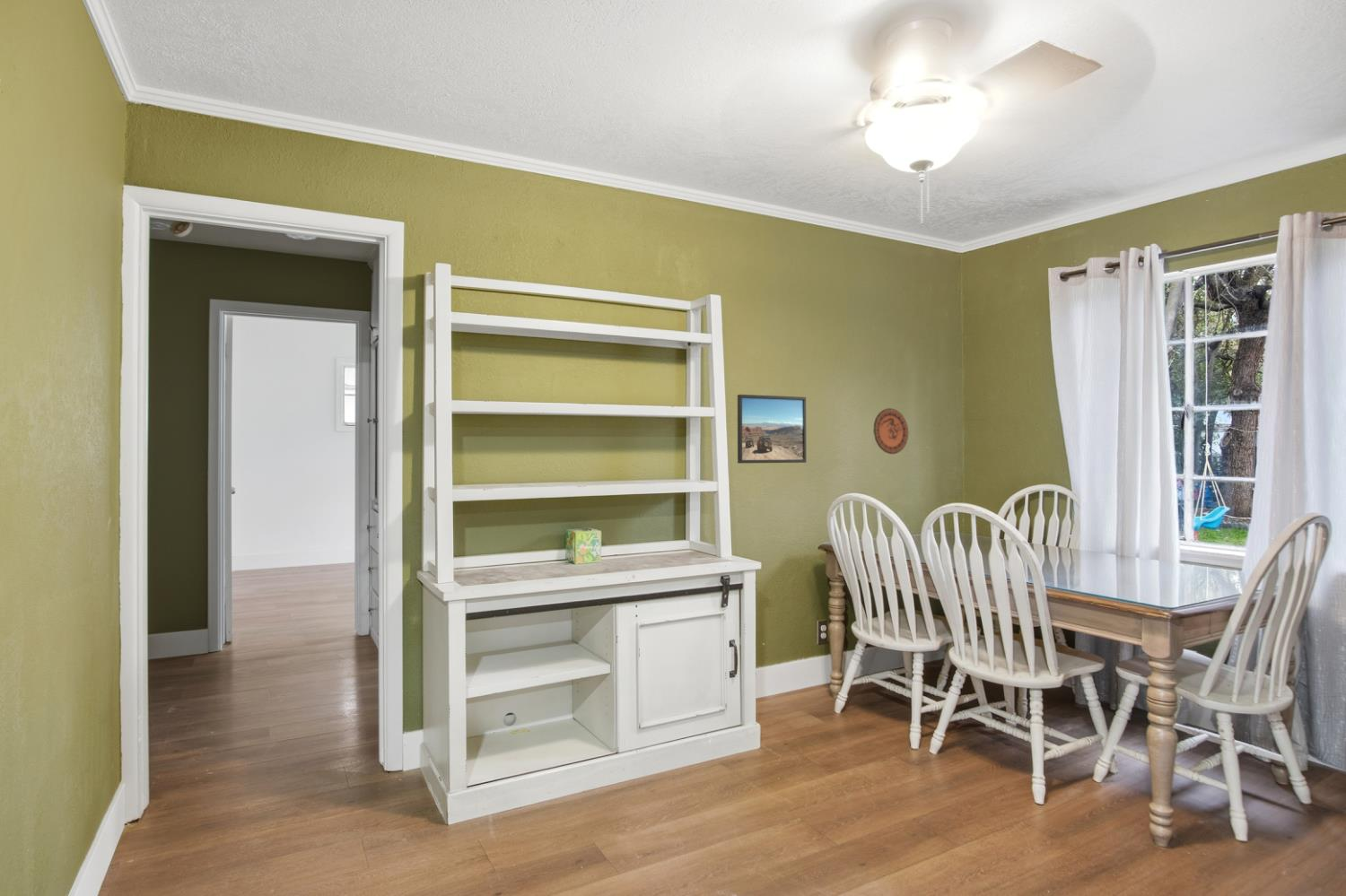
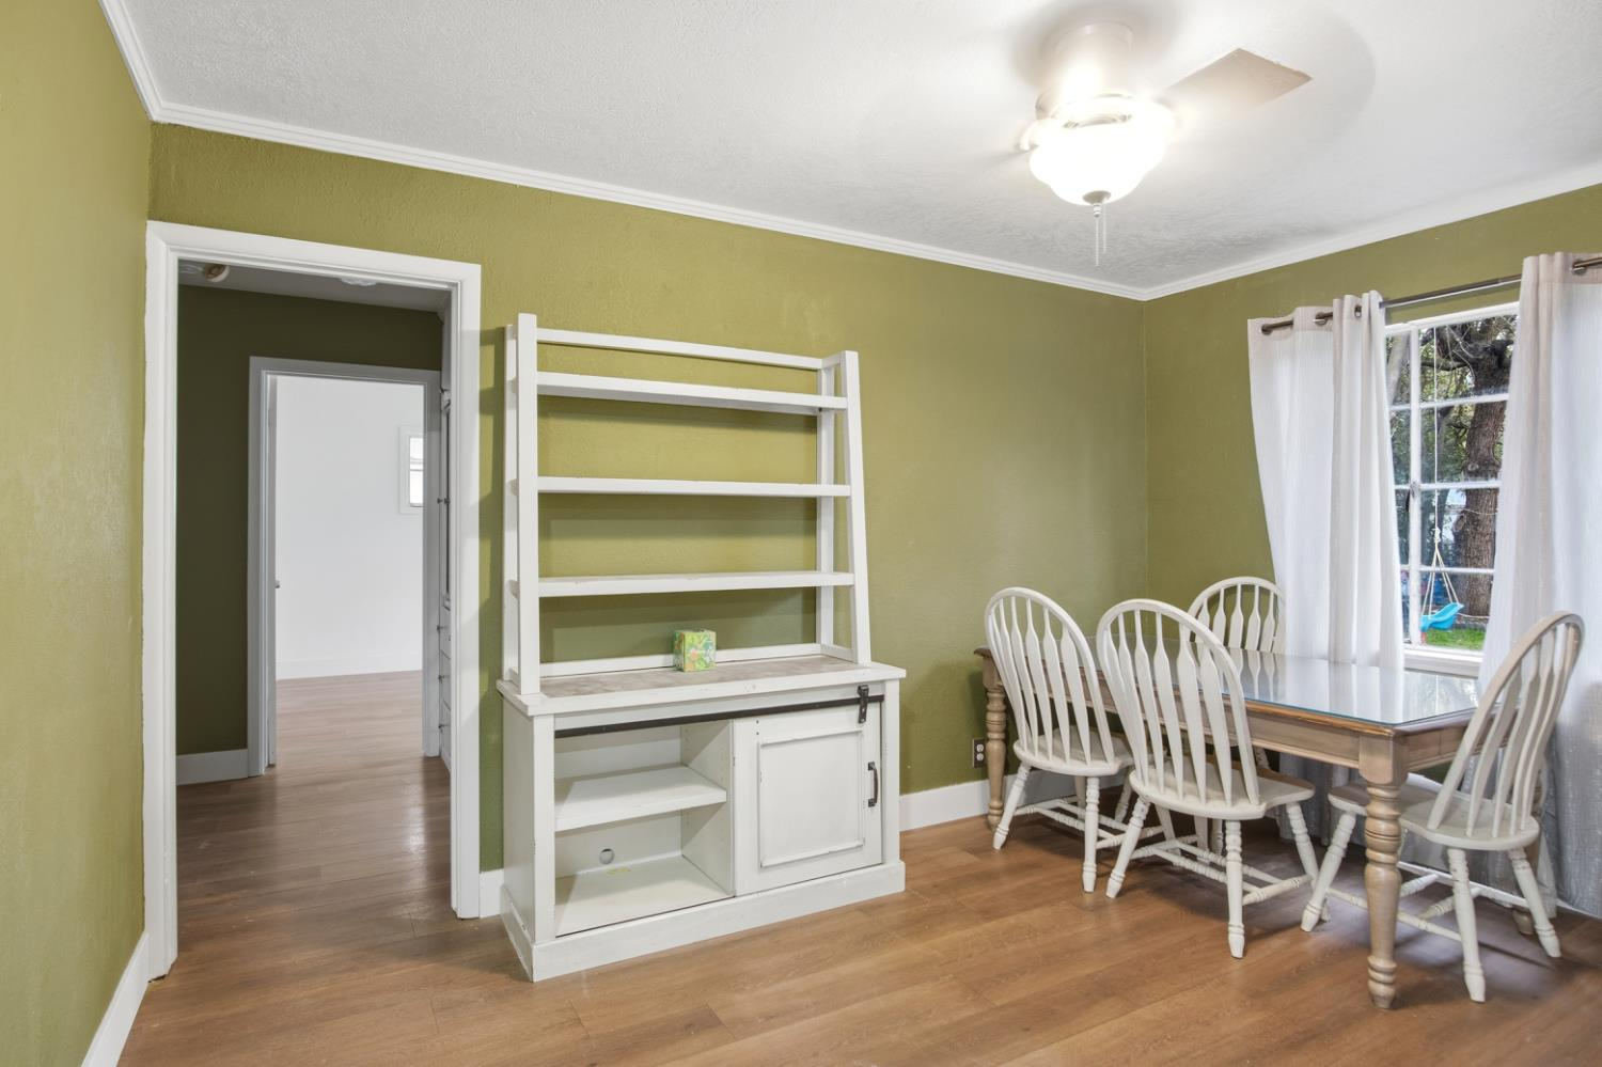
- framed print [737,394,807,465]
- decorative plate [872,407,909,455]
